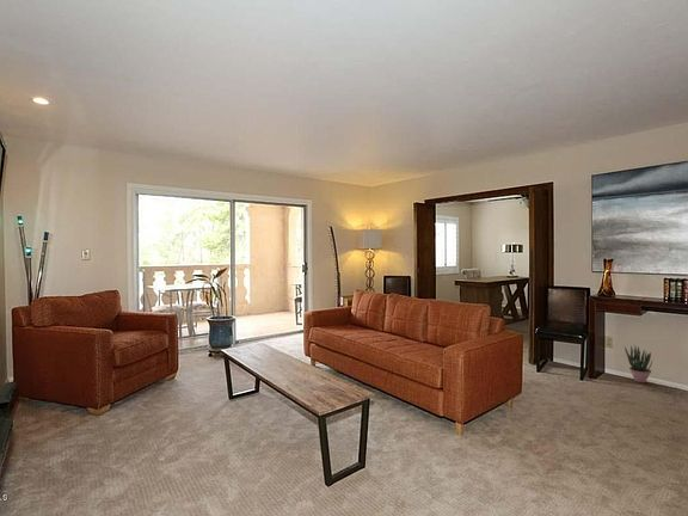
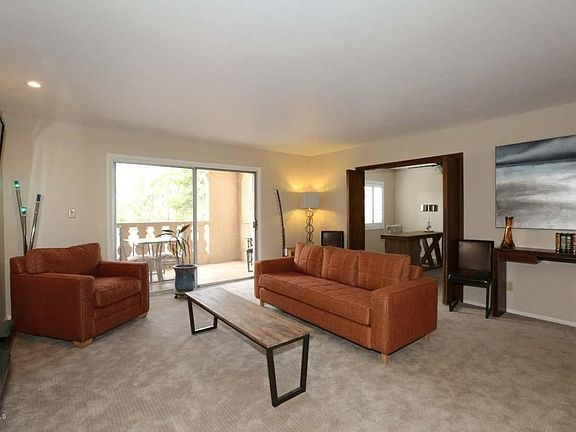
- potted plant [624,344,653,383]
